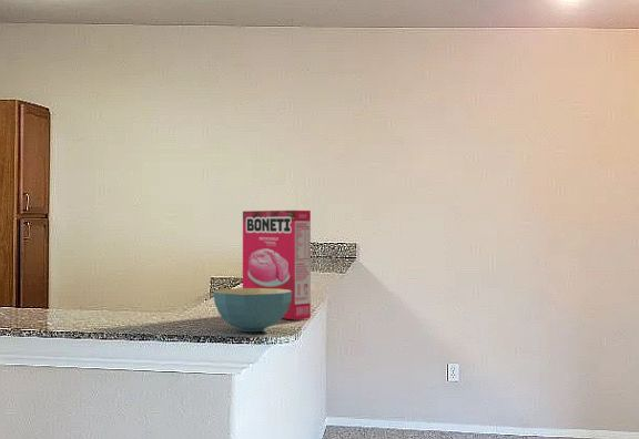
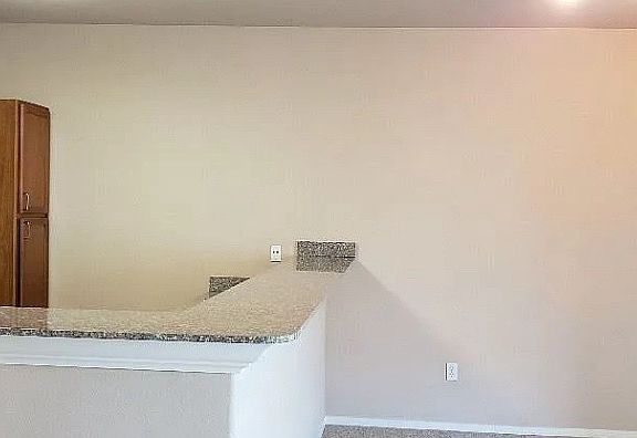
- cereal bowl [212,287,292,333]
- cereal box [242,210,312,320]
